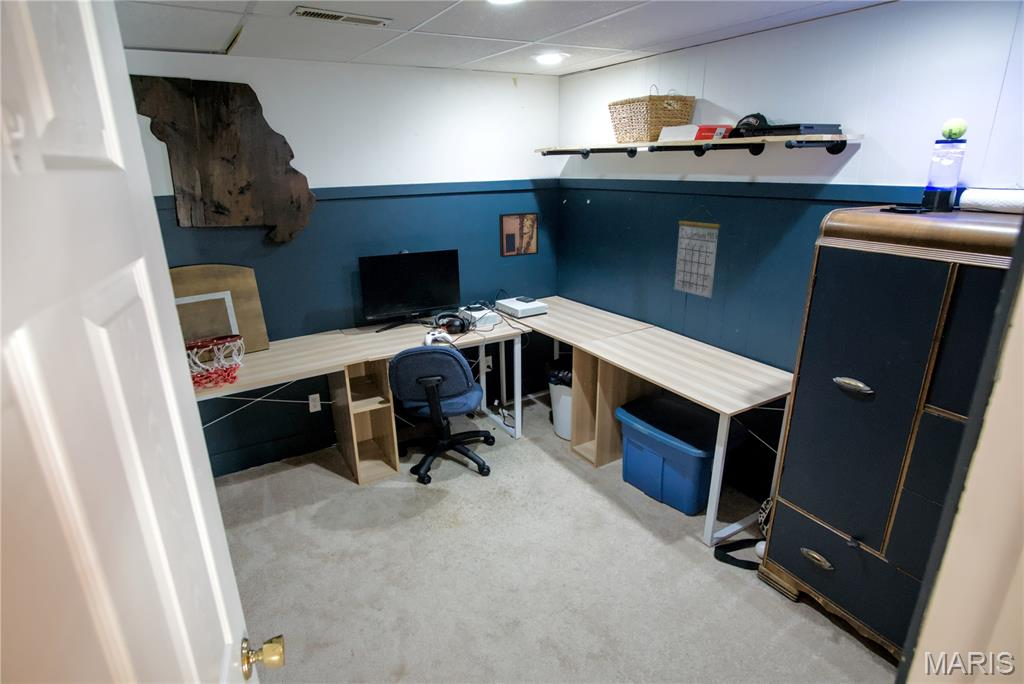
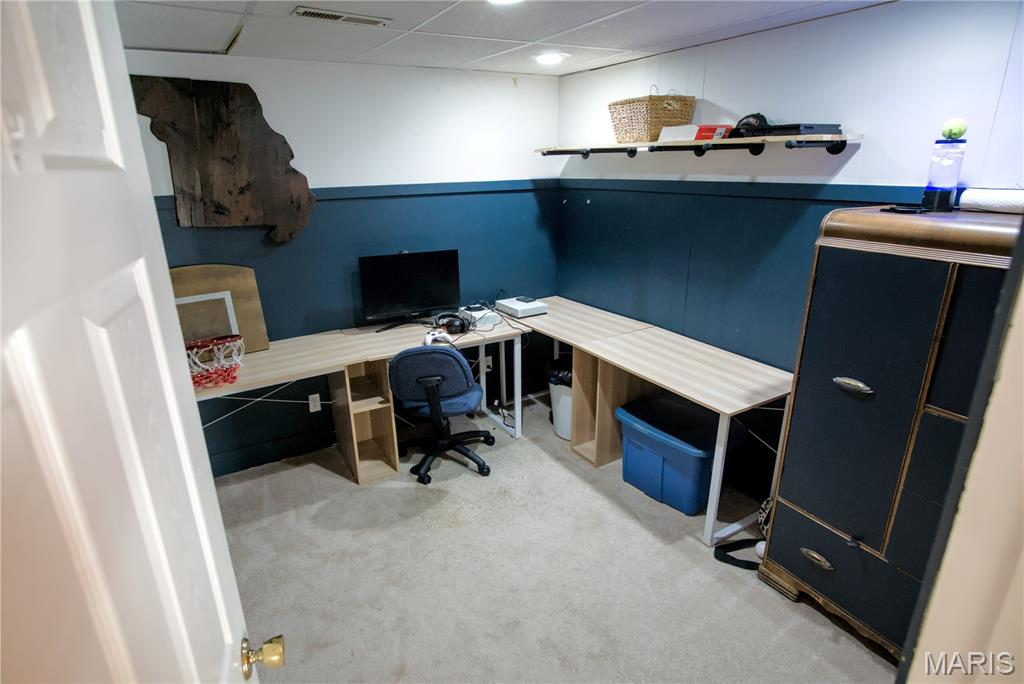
- wall art [498,211,539,258]
- calendar [674,204,722,299]
